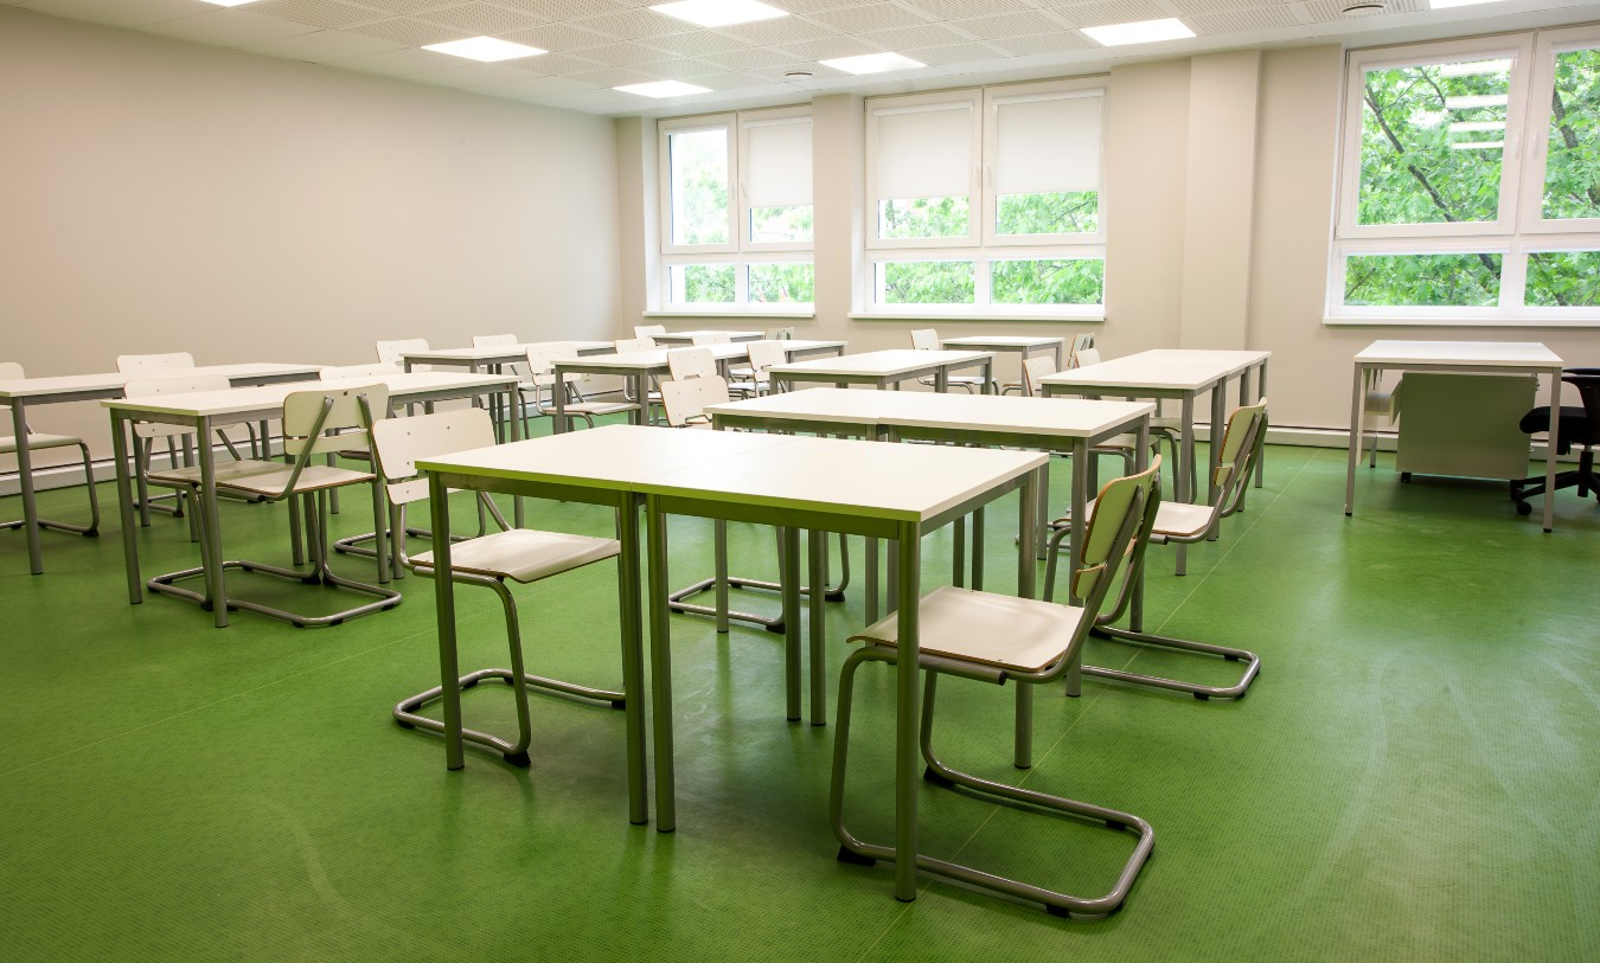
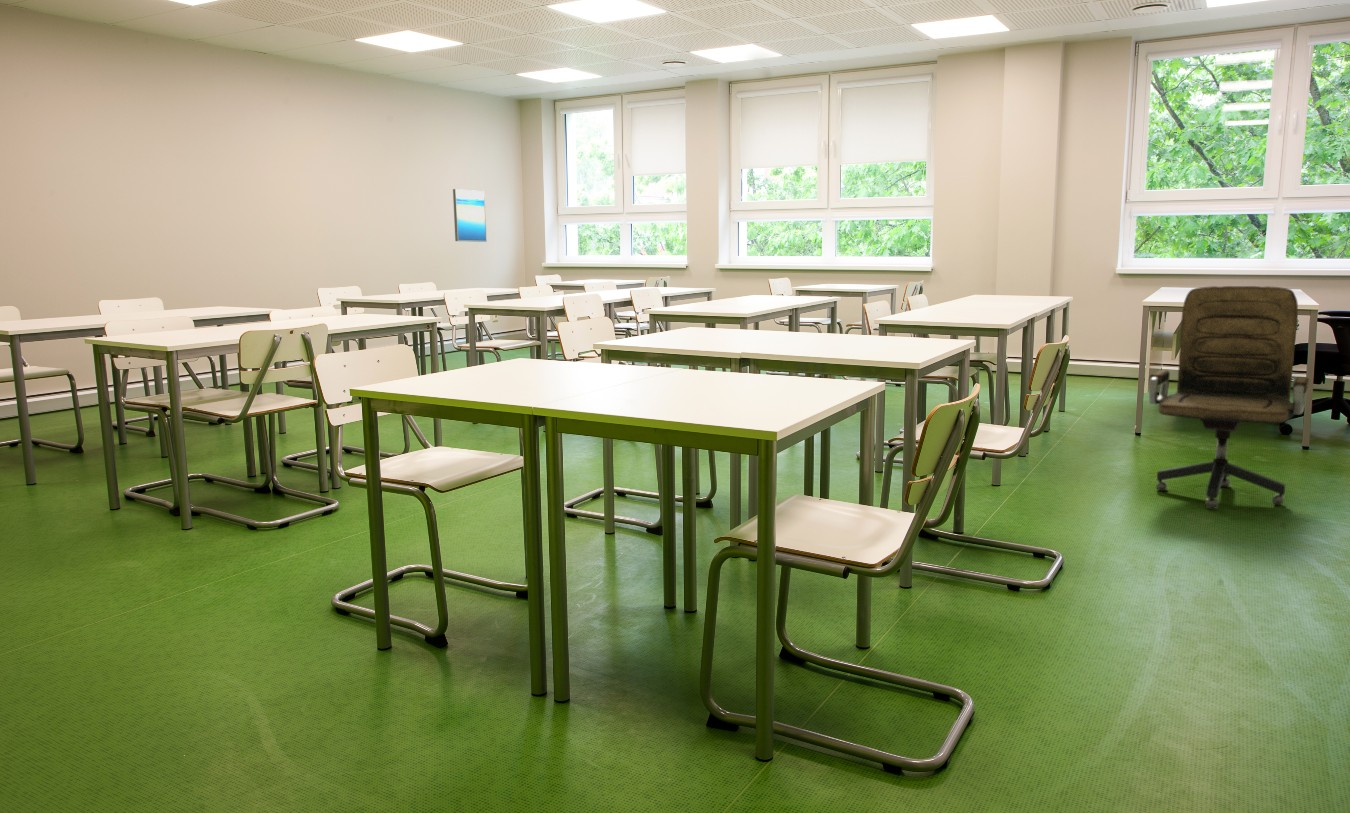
+ office chair [1148,285,1310,510]
+ wall art [452,188,488,243]
